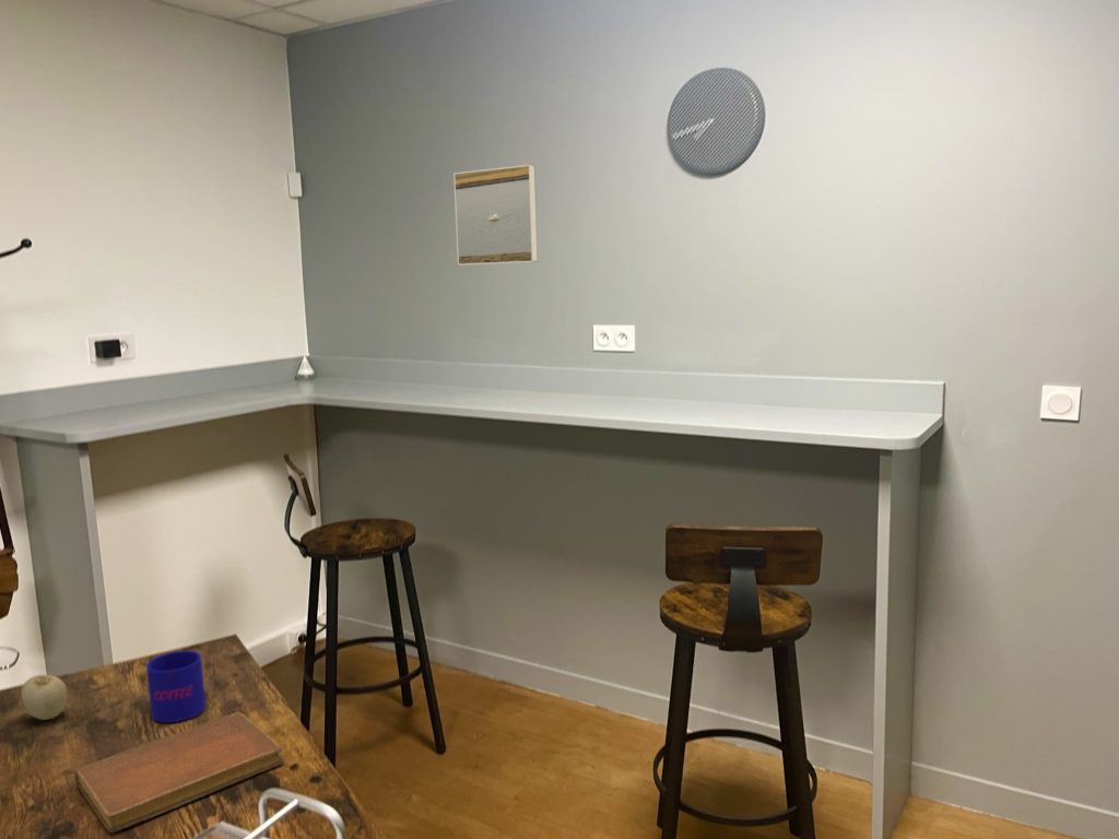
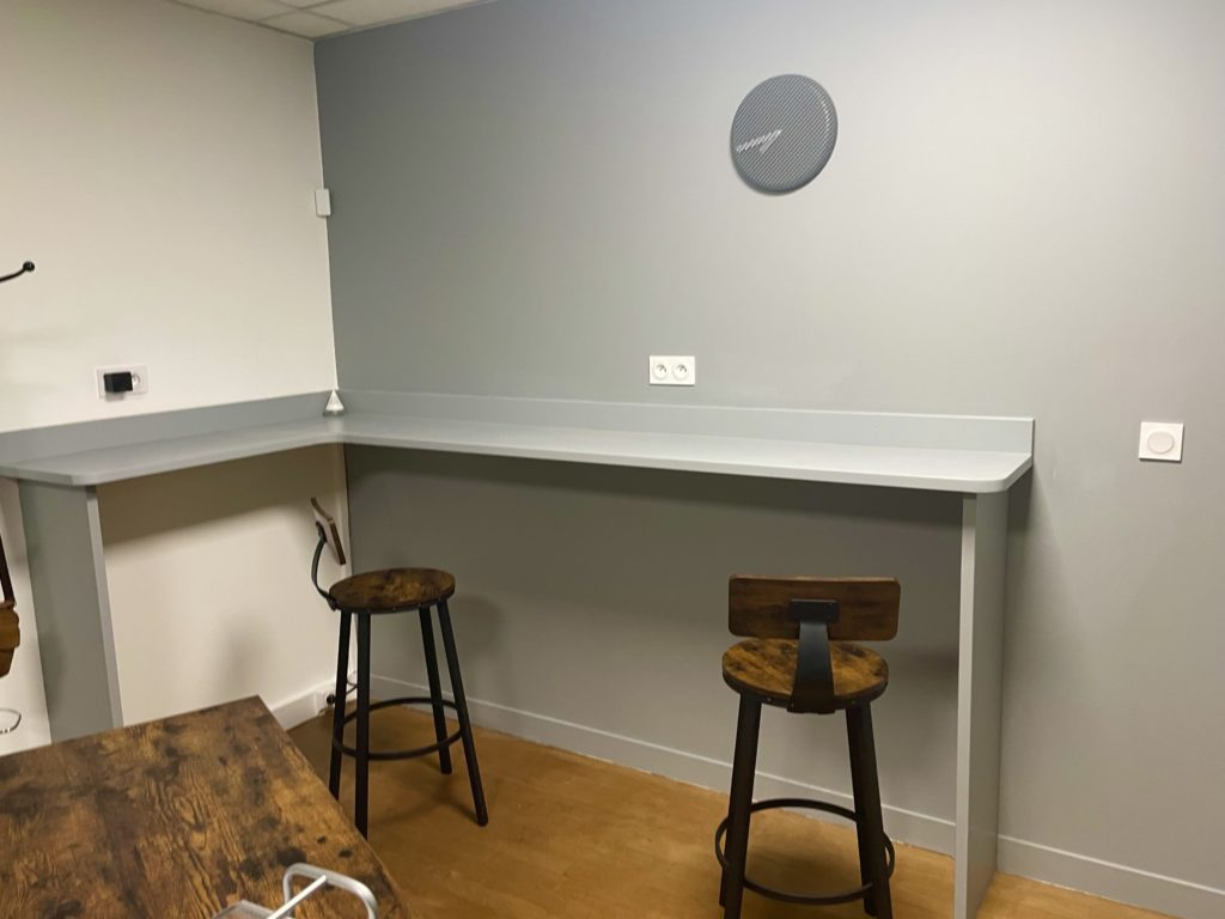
- fruit [21,673,68,721]
- mug [145,650,207,723]
- notebook [73,710,285,834]
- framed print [452,164,539,267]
